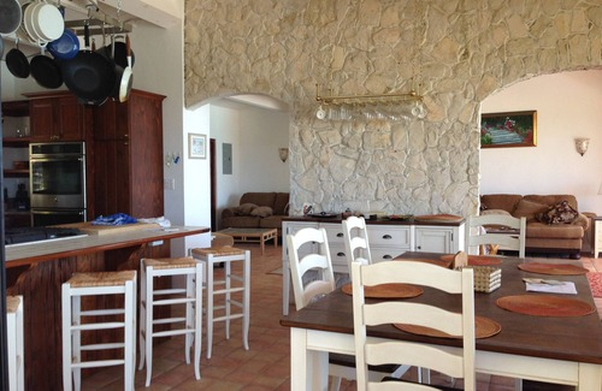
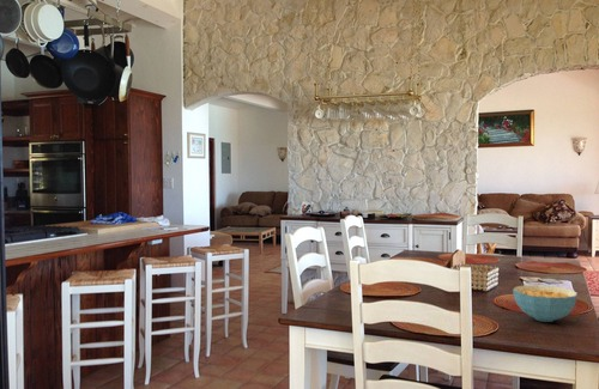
+ cereal bowl [512,284,579,323]
